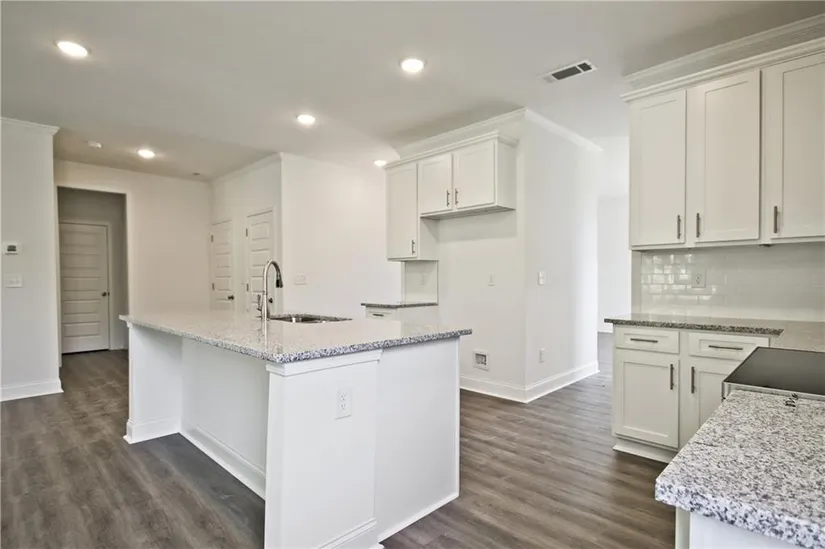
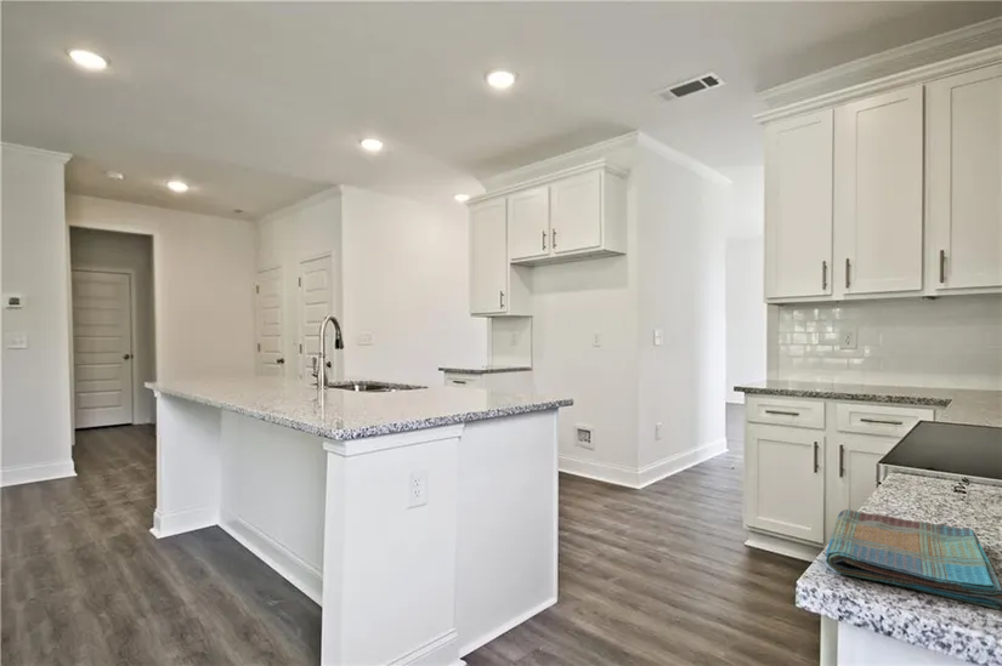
+ dish towel [825,508,1002,610]
